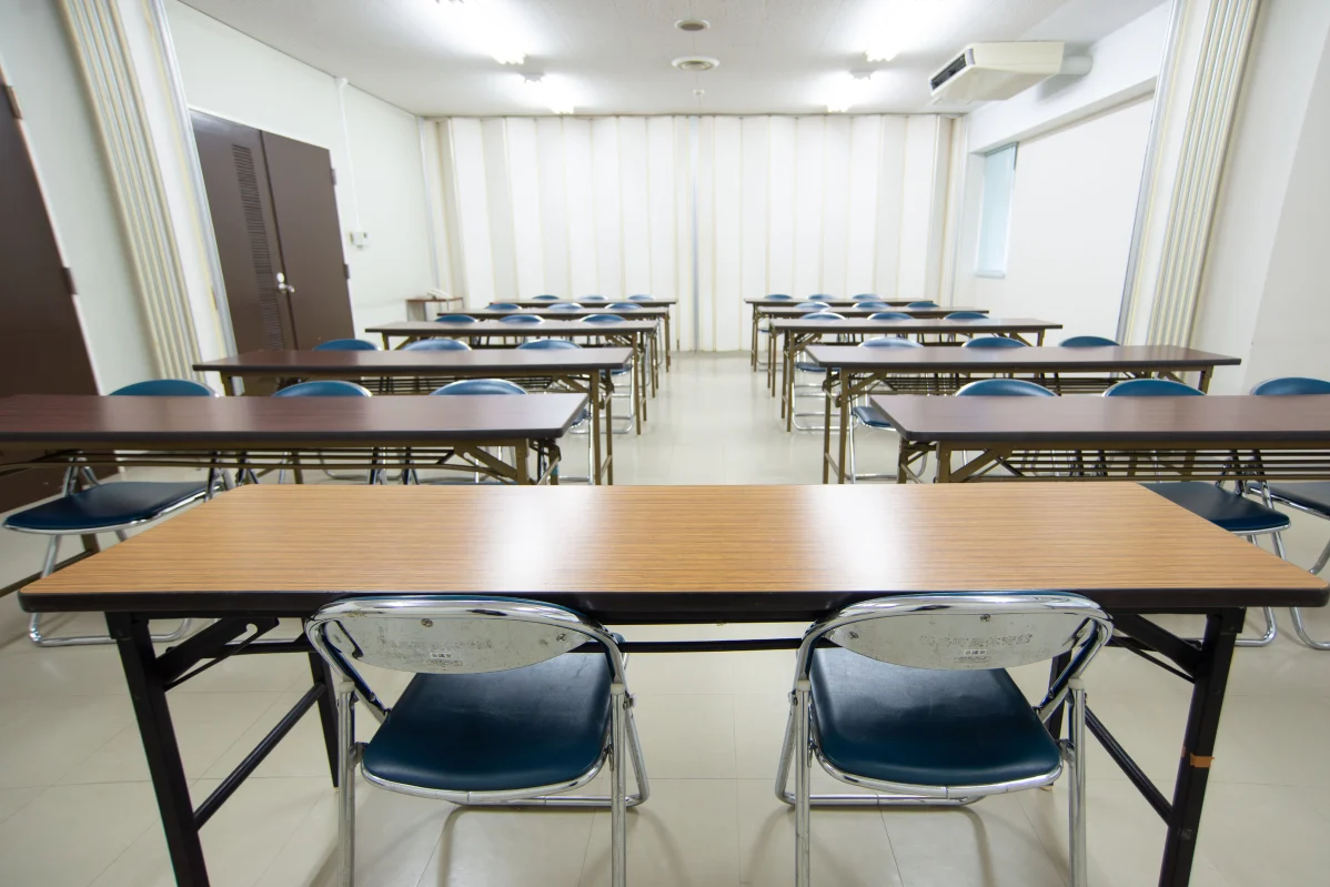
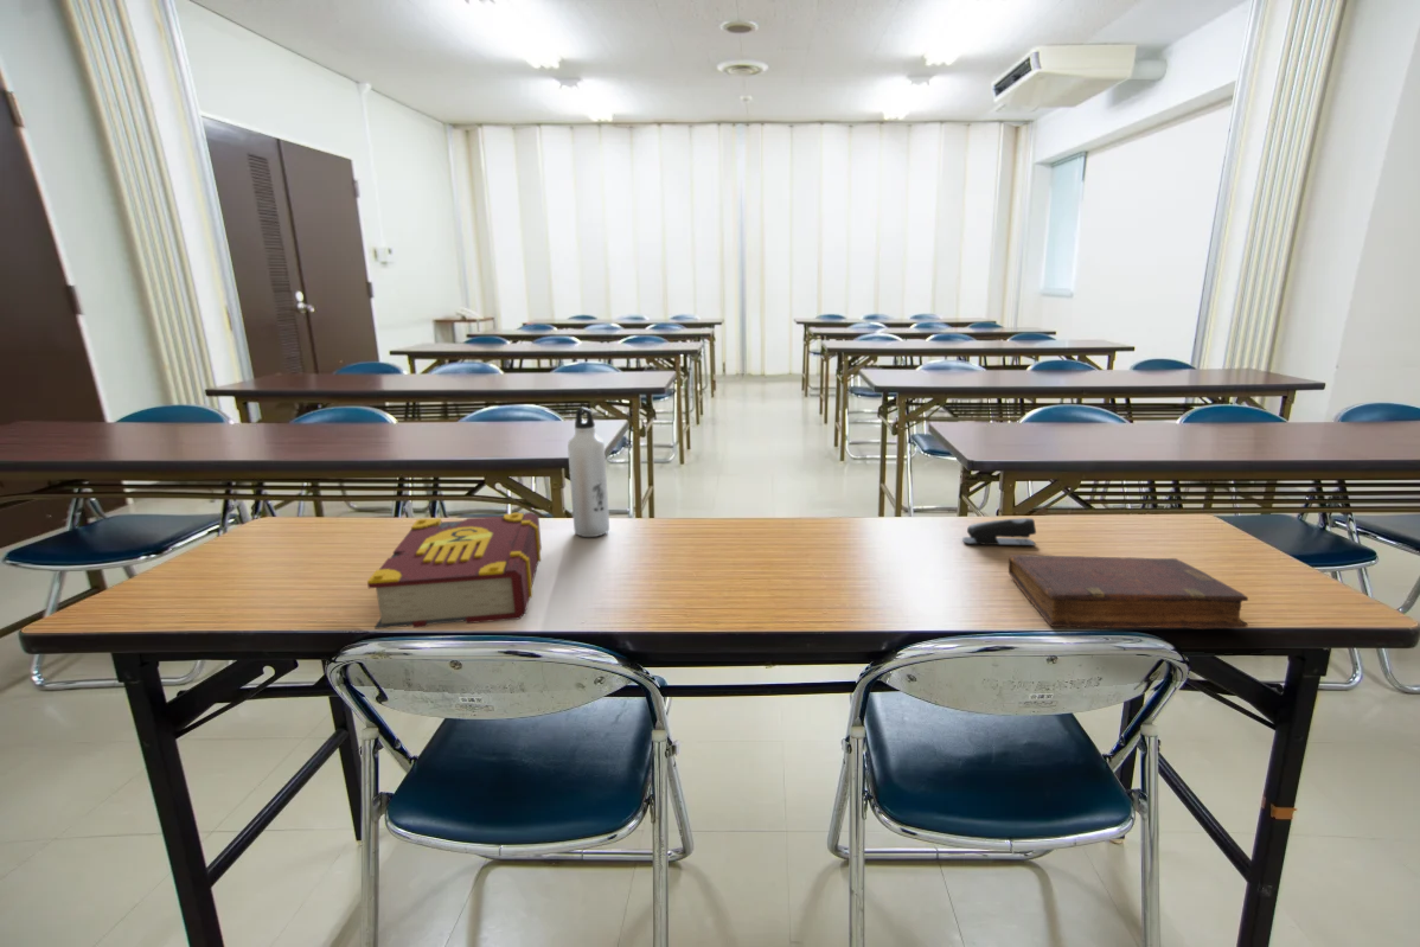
+ stapler [961,517,1037,546]
+ diary [1008,554,1249,631]
+ water bottle [567,407,610,538]
+ book [366,511,543,631]
